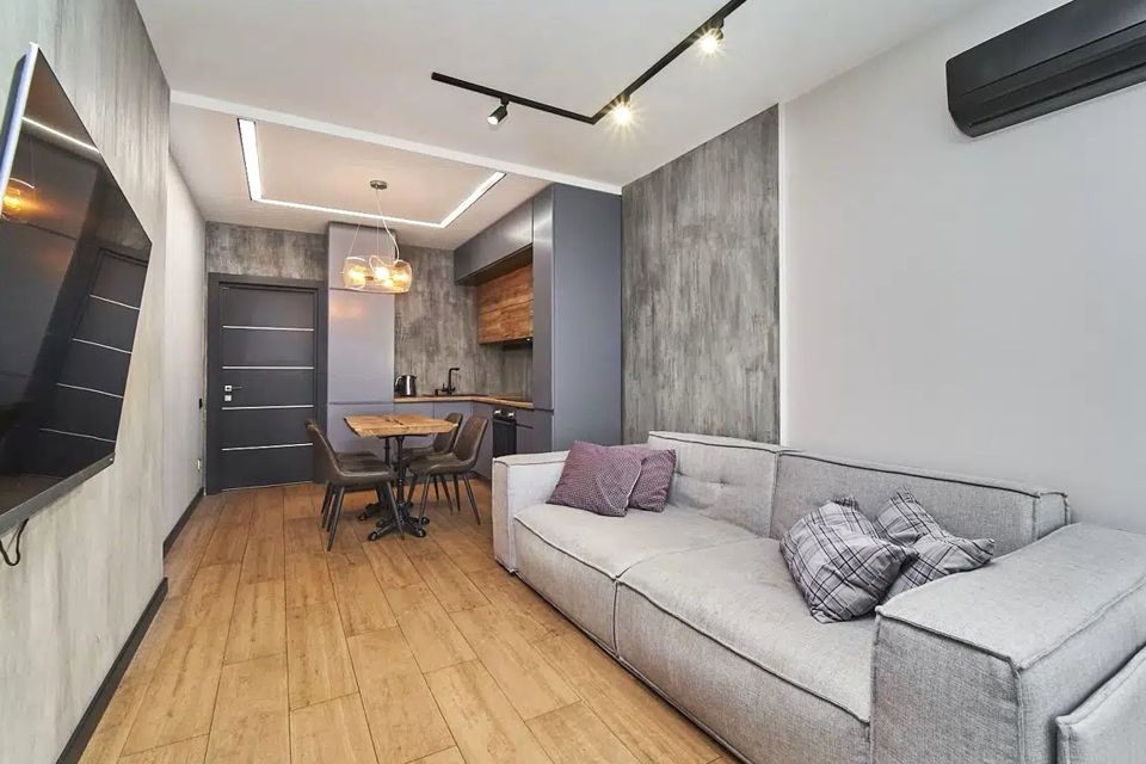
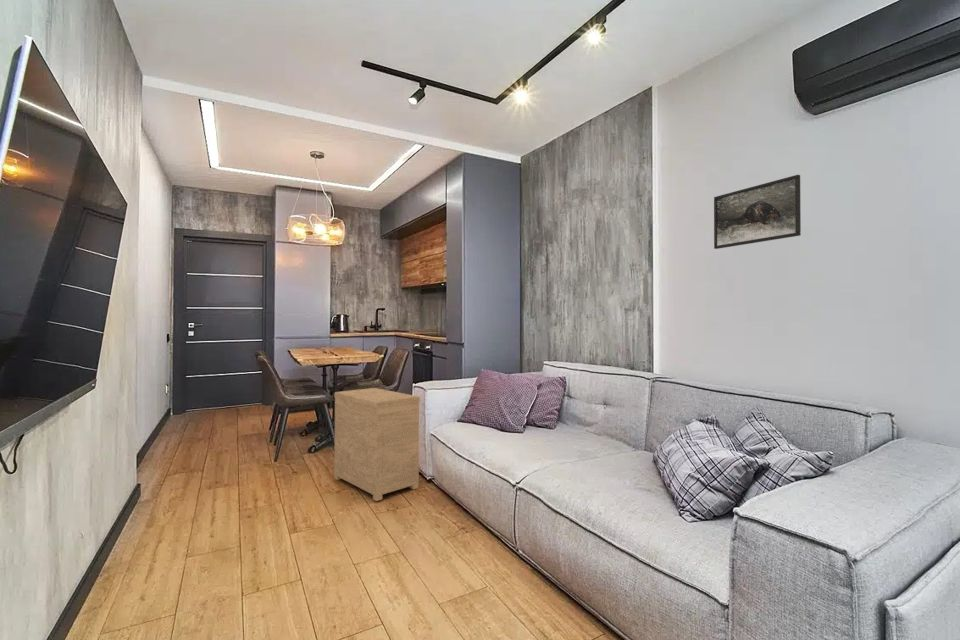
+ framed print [713,174,802,250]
+ side table [333,387,421,502]
